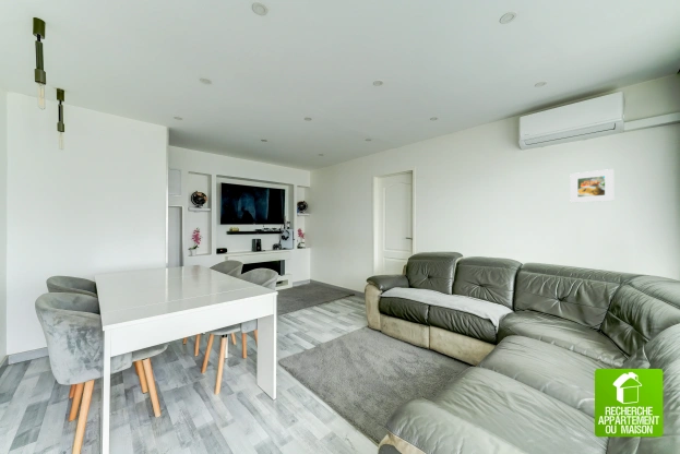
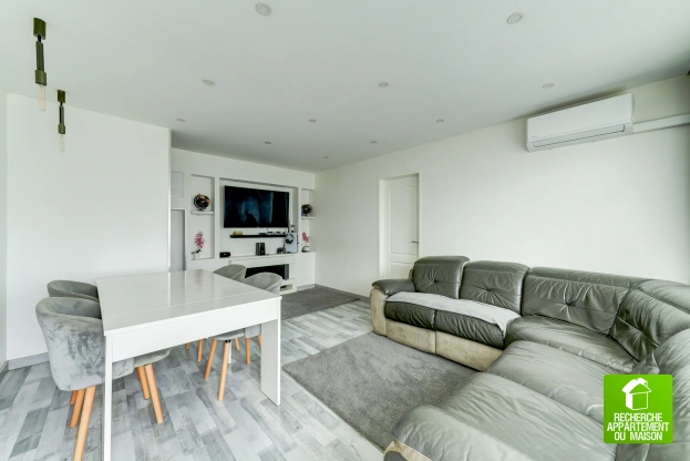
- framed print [569,168,615,204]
